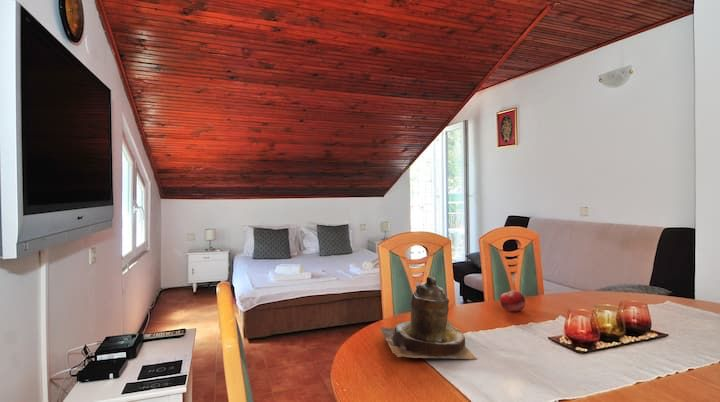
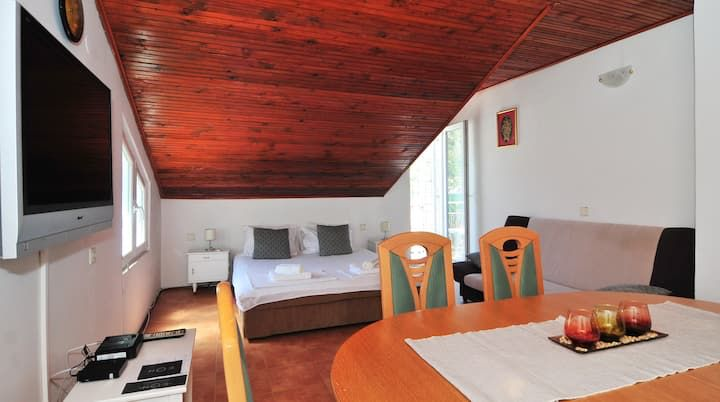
- teapot [379,276,478,360]
- fruit [499,289,526,312]
